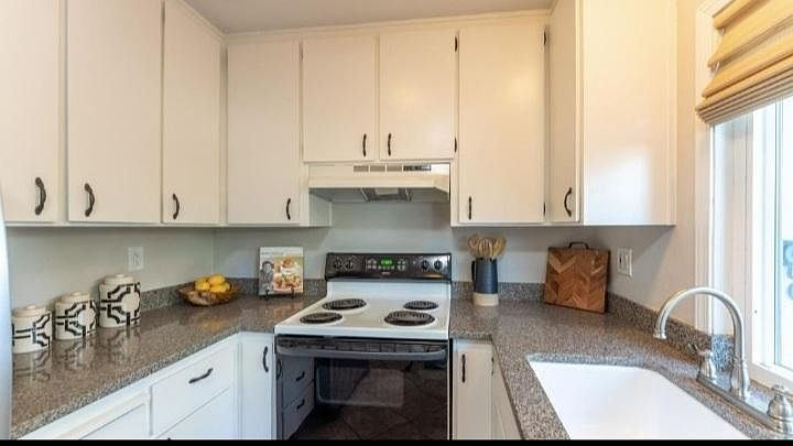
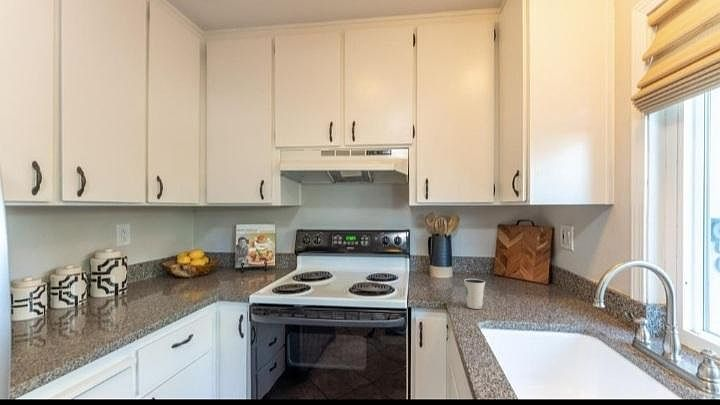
+ dixie cup [463,278,486,310]
